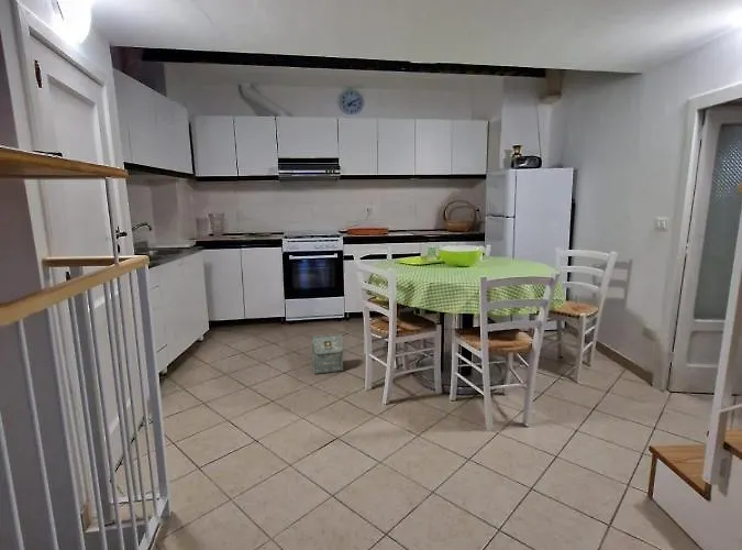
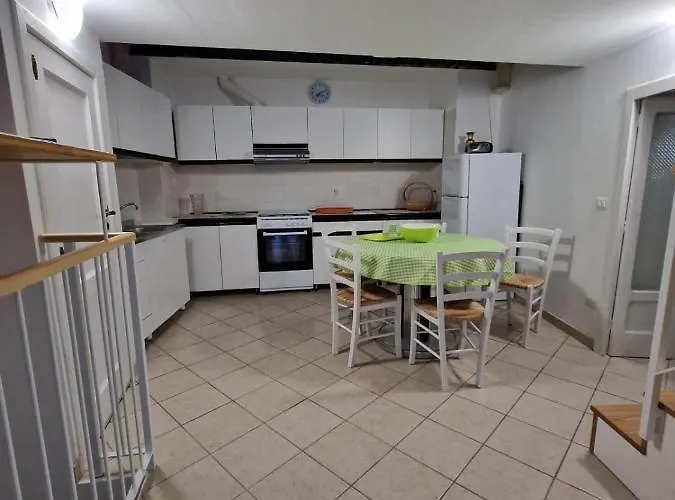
- bag [311,333,344,375]
